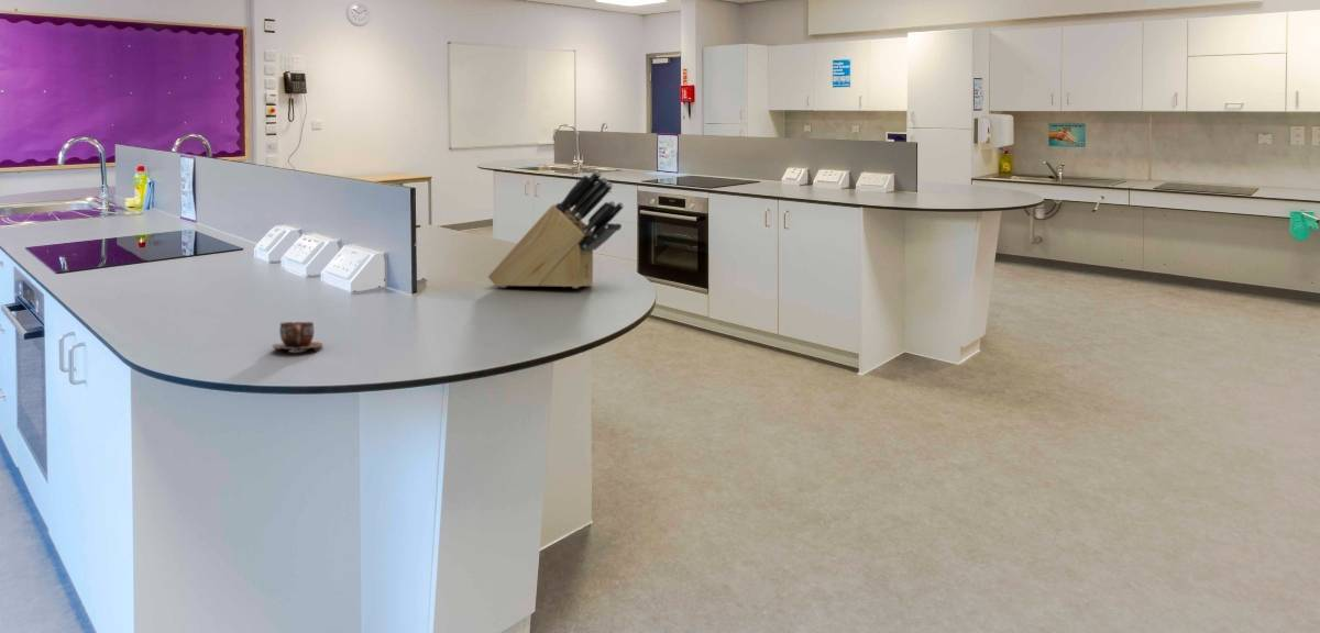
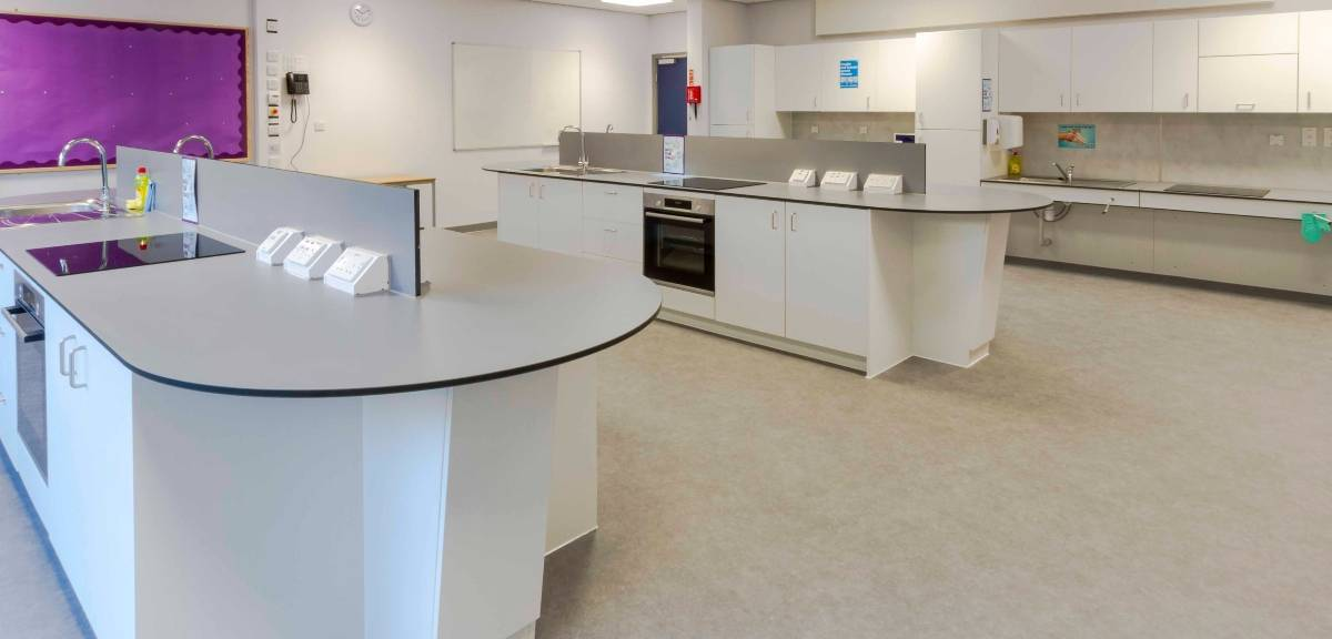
- knife block [487,169,625,289]
- cup [272,321,324,352]
